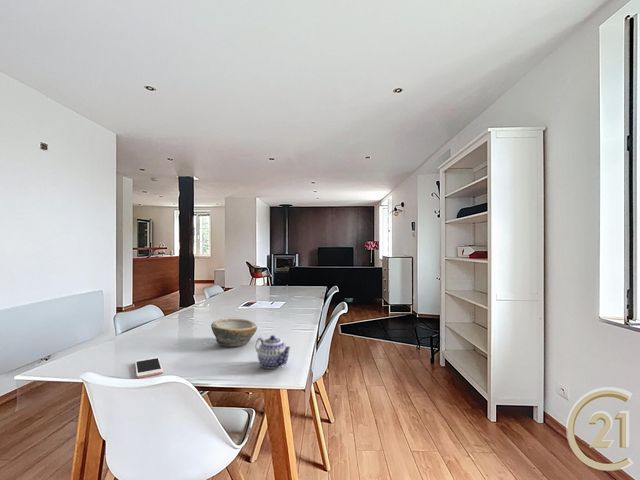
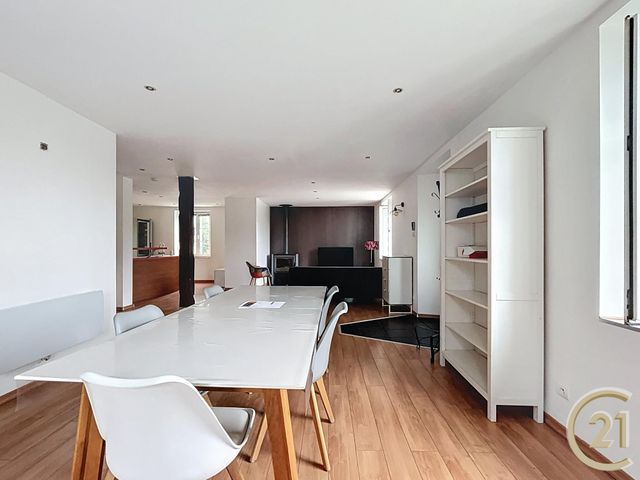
- cell phone [134,356,164,379]
- teapot [255,334,292,370]
- bowl [210,317,258,347]
